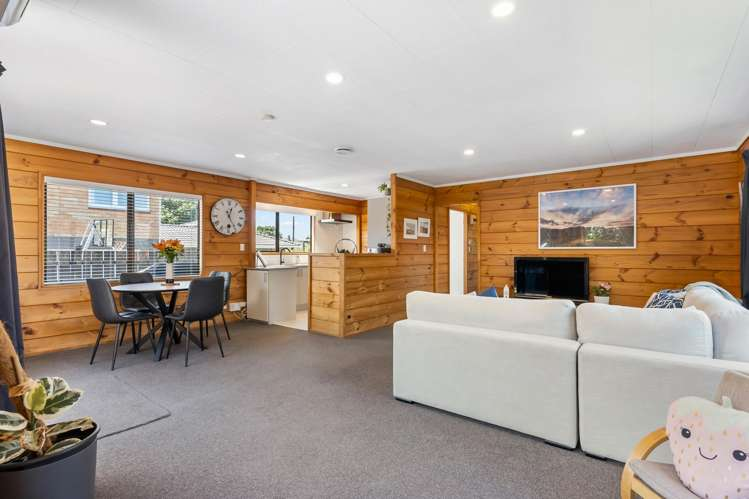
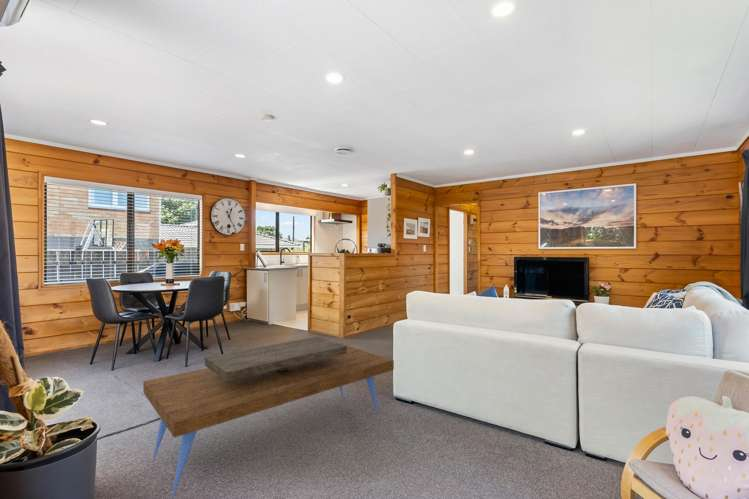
+ coffee table [142,336,395,499]
